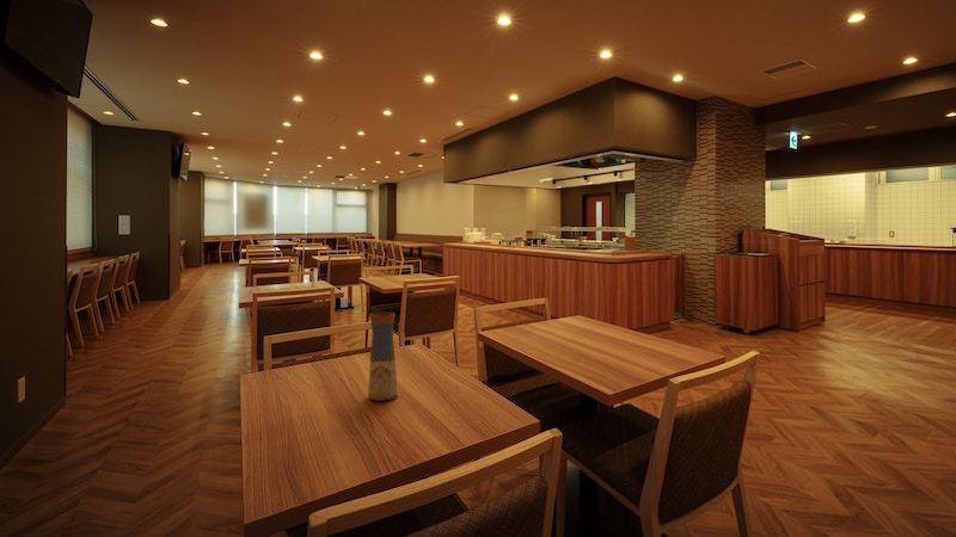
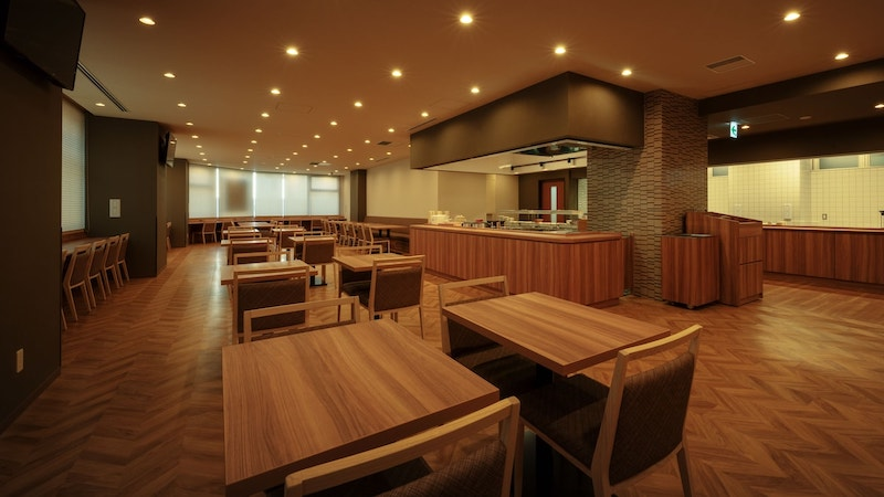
- vase [367,311,399,402]
